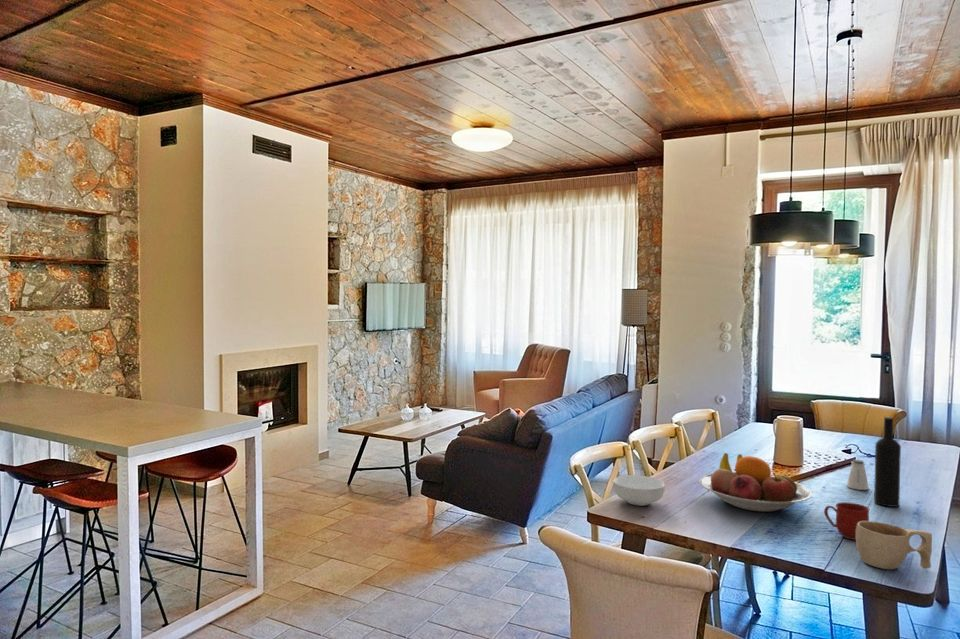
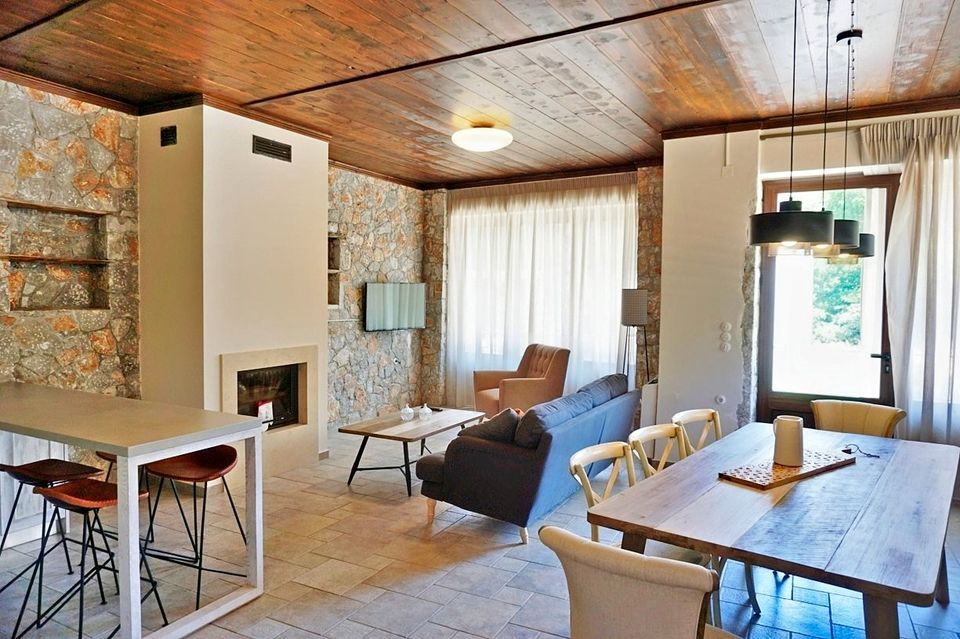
- fruit bowl [699,452,813,513]
- cup [855,520,933,570]
- saltshaker [845,459,870,491]
- mug [823,501,870,541]
- wine bottle [873,416,902,508]
- cereal bowl [612,474,666,507]
